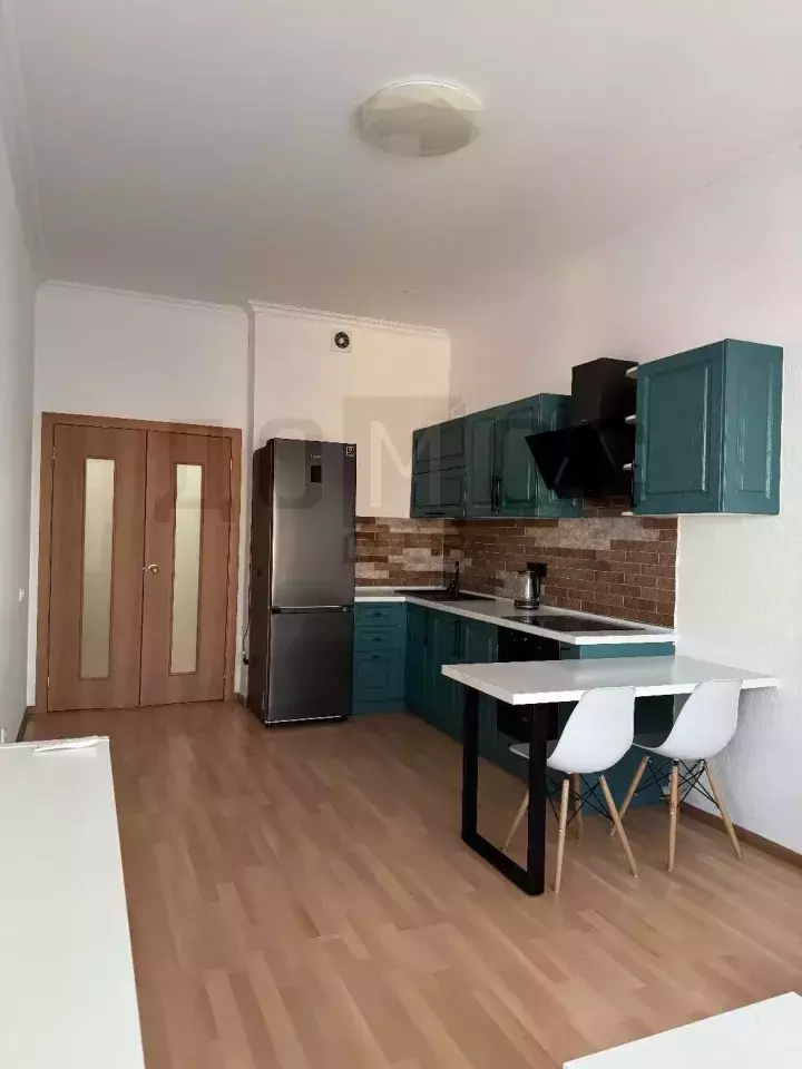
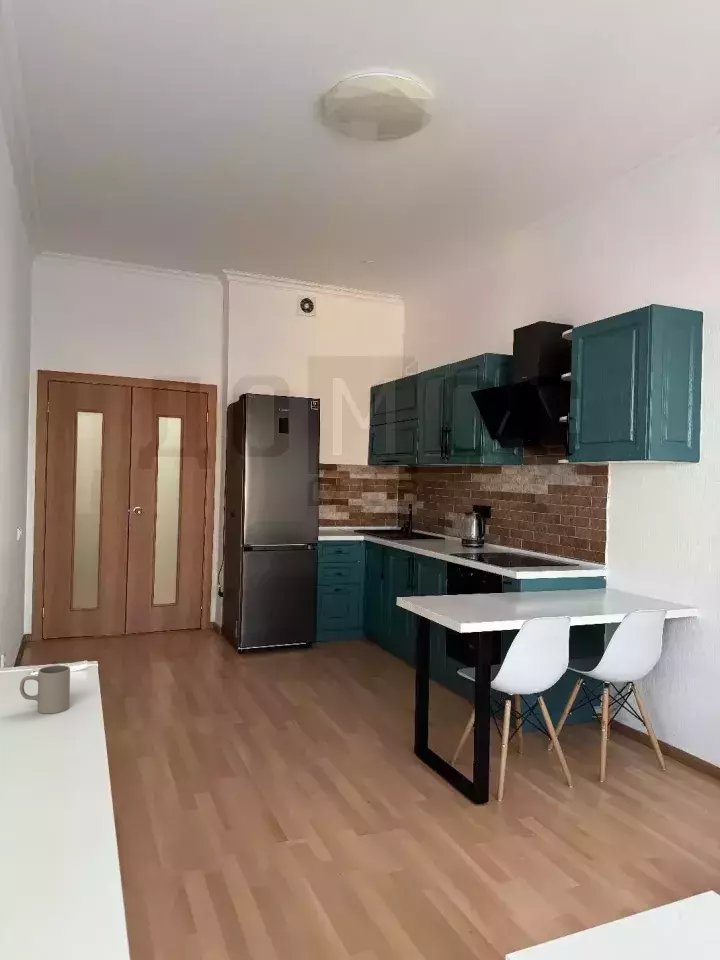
+ mug [18,664,71,715]
